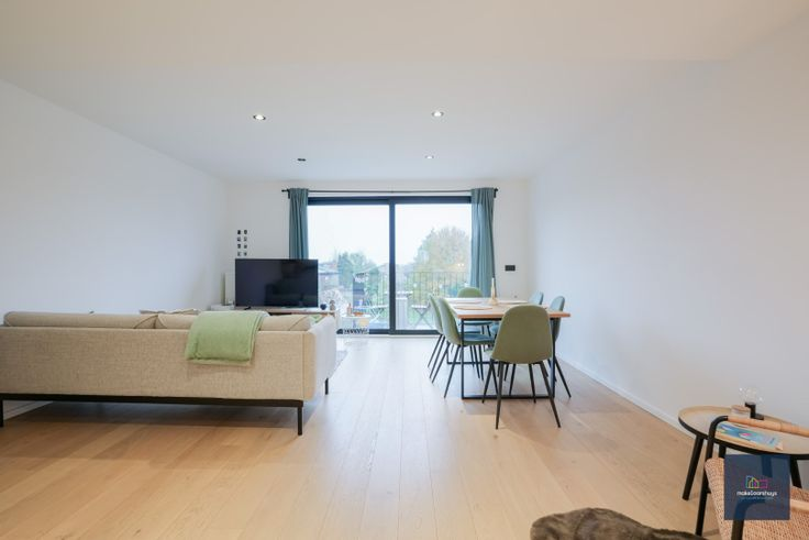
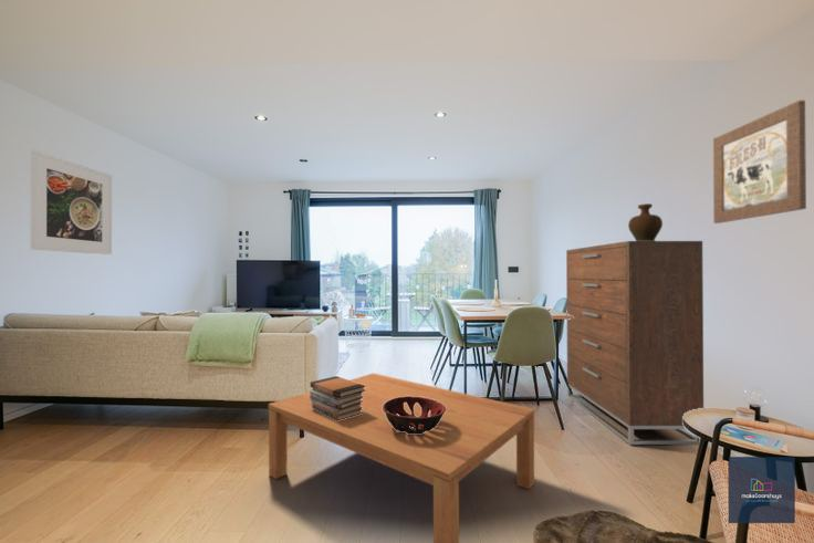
+ dresser [565,240,705,446]
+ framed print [30,149,113,255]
+ decorative bowl [383,396,446,434]
+ book stack [309,375,366,421]
+ decorative vase [627,202,664,241]
+ wall art [712,100,807,224]
+ coffee table [268,372,535,543]
